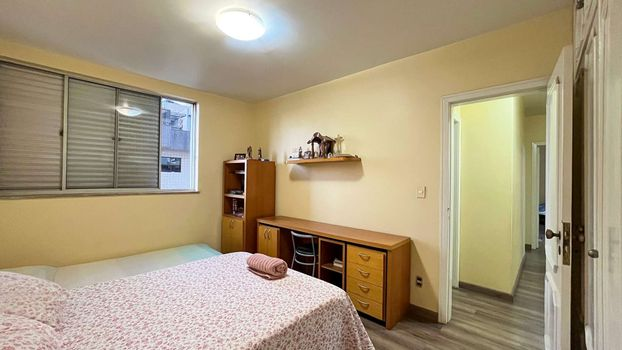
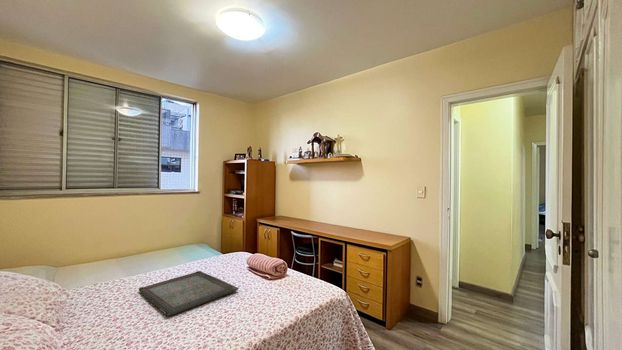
+ serving tray [138,270,239,317]
